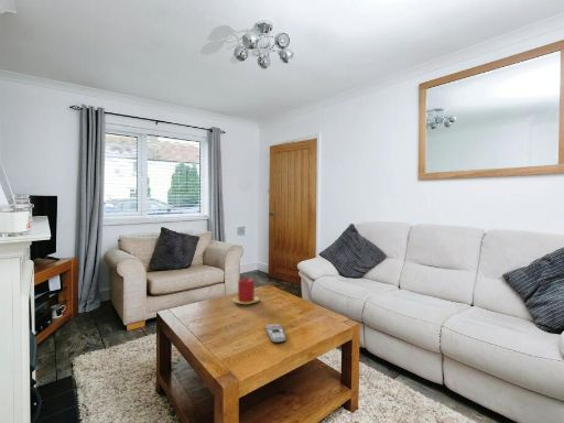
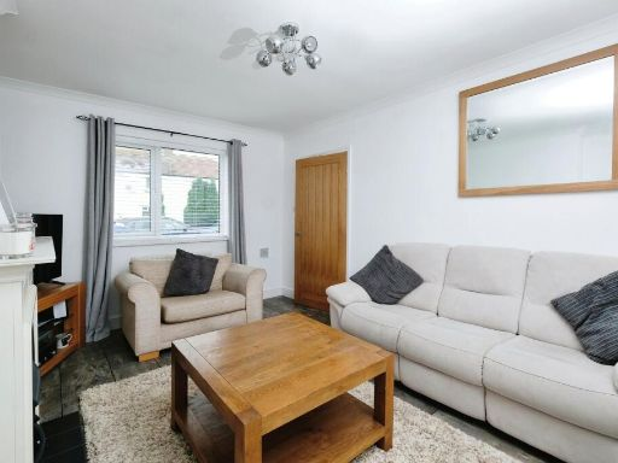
- remote control [264,323,288,344]
- candle [231,278,260,305]
